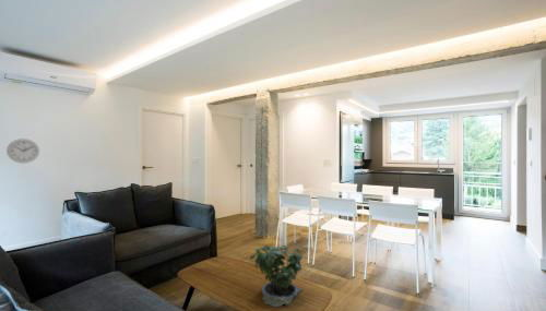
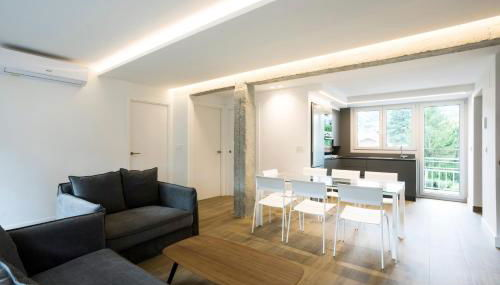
- wall clock [5,137,40,164]
- potted plant [248,239,304,308]
